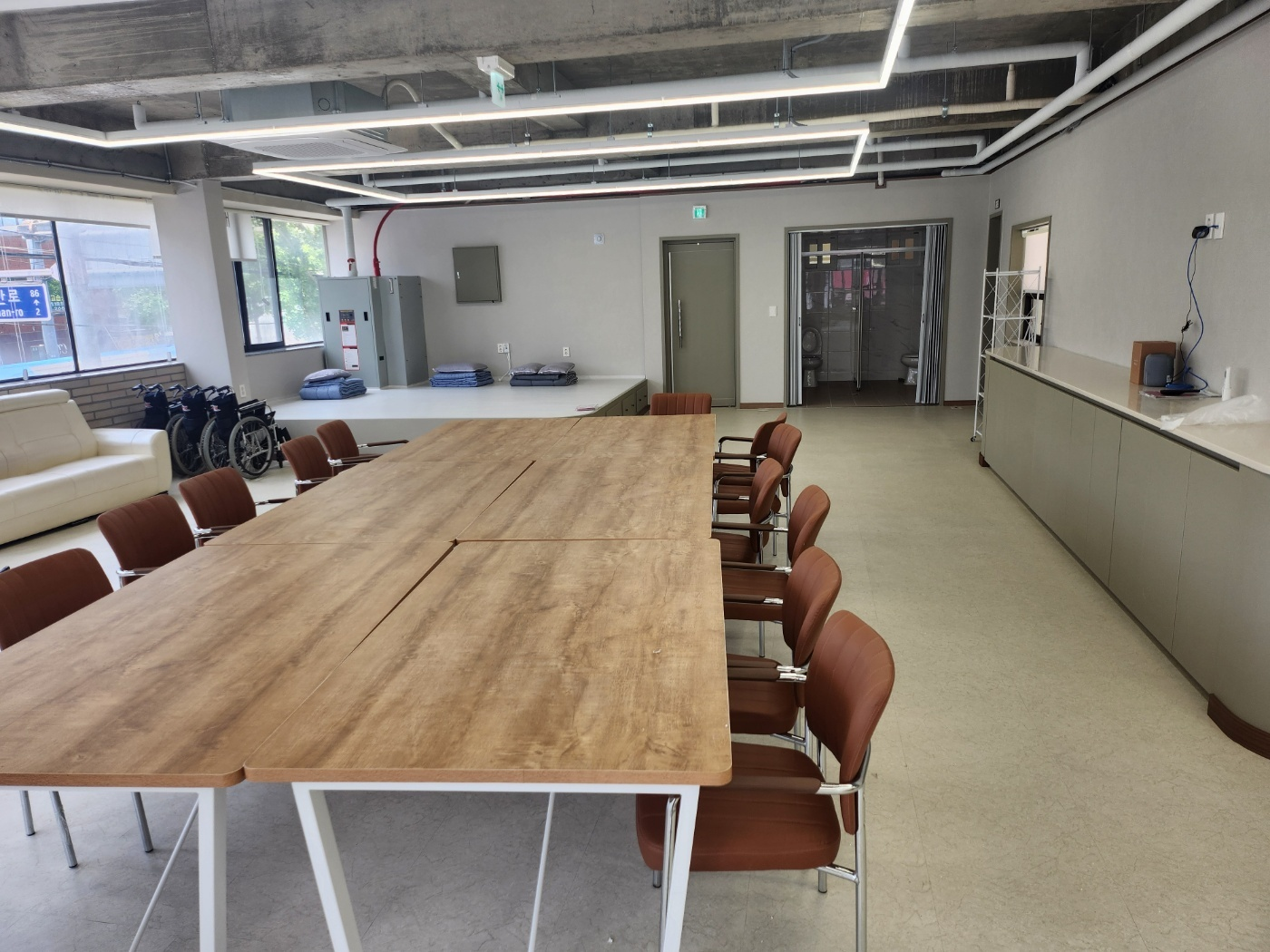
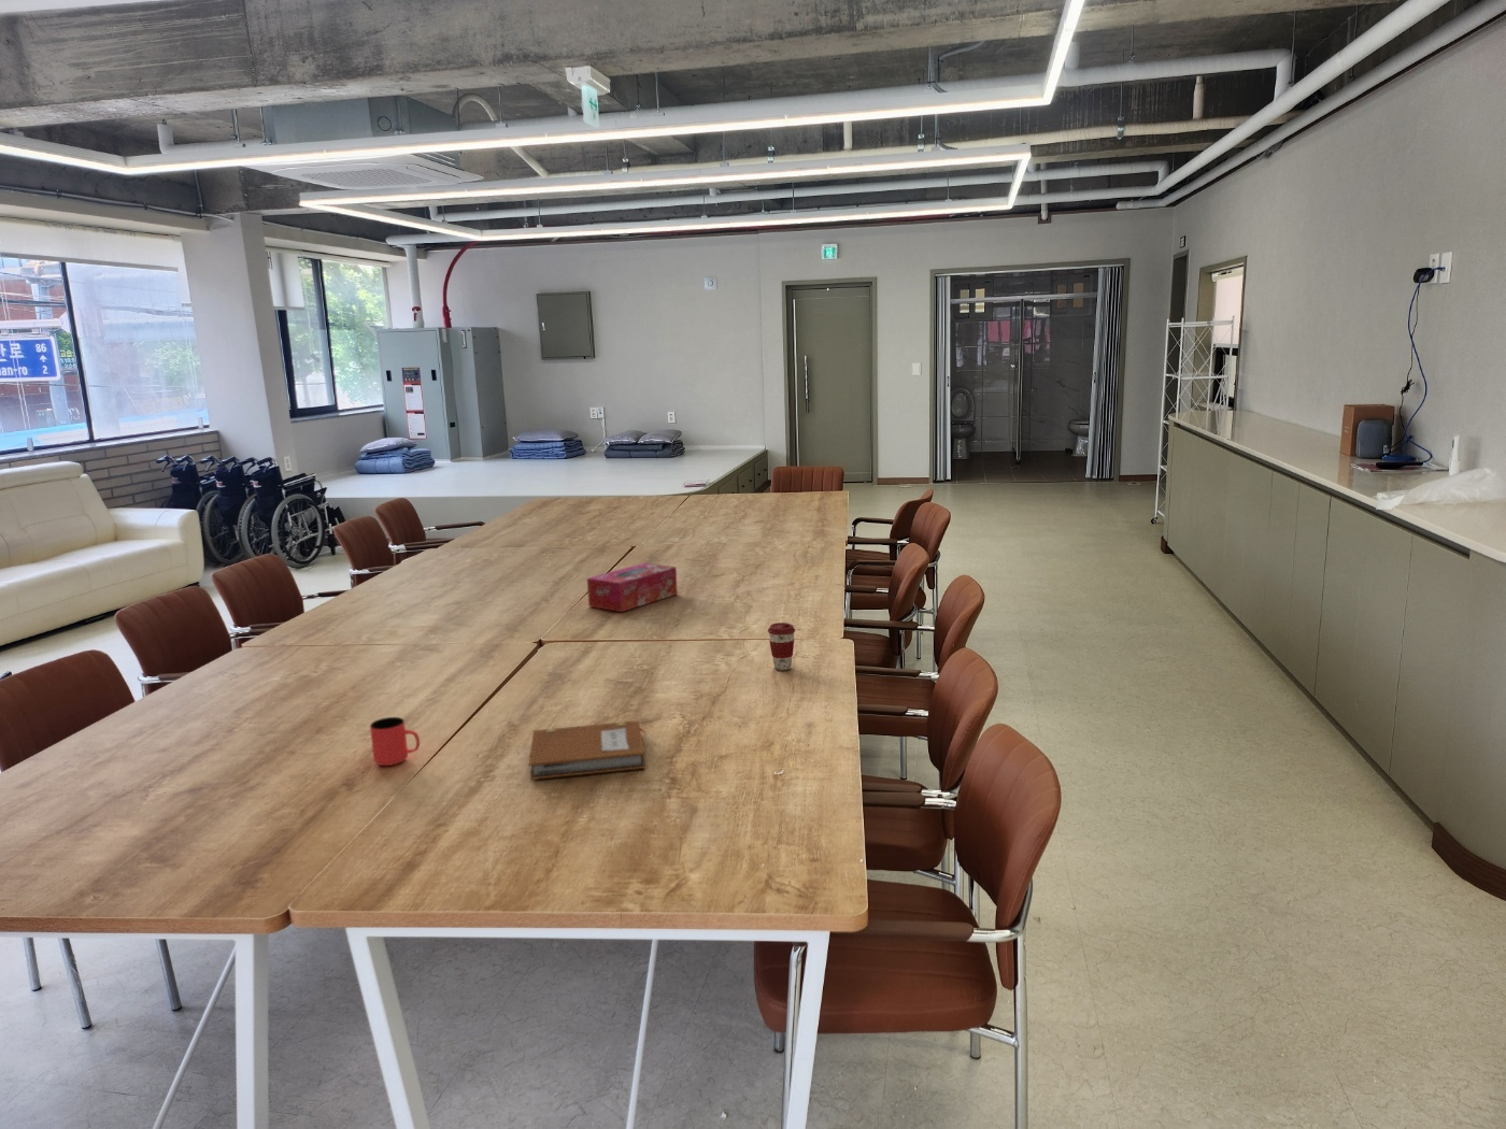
+ tissue box [586,562,678,613]
+ cup [369,716,421,766]
+ notebook [528,720,646,780]
+ coffee cup [767,621,796,671]
